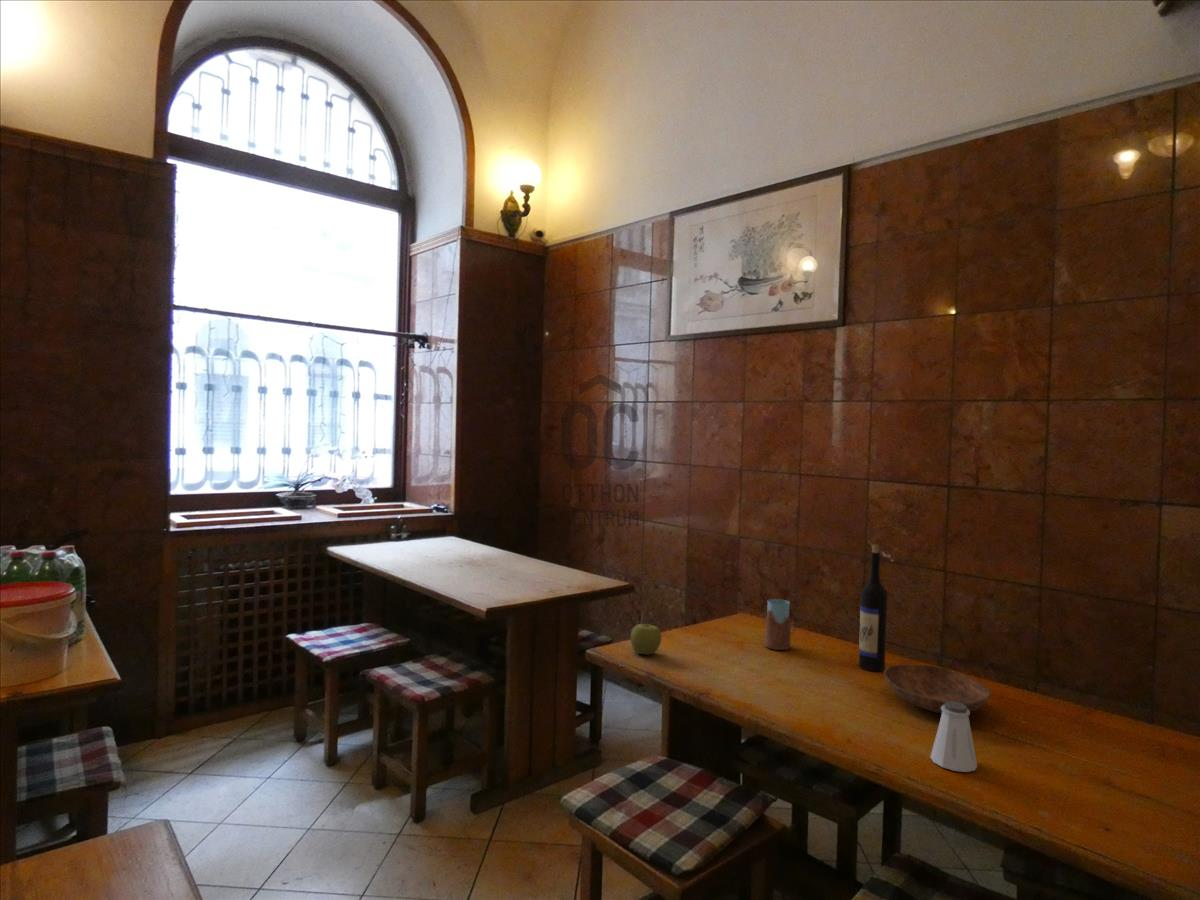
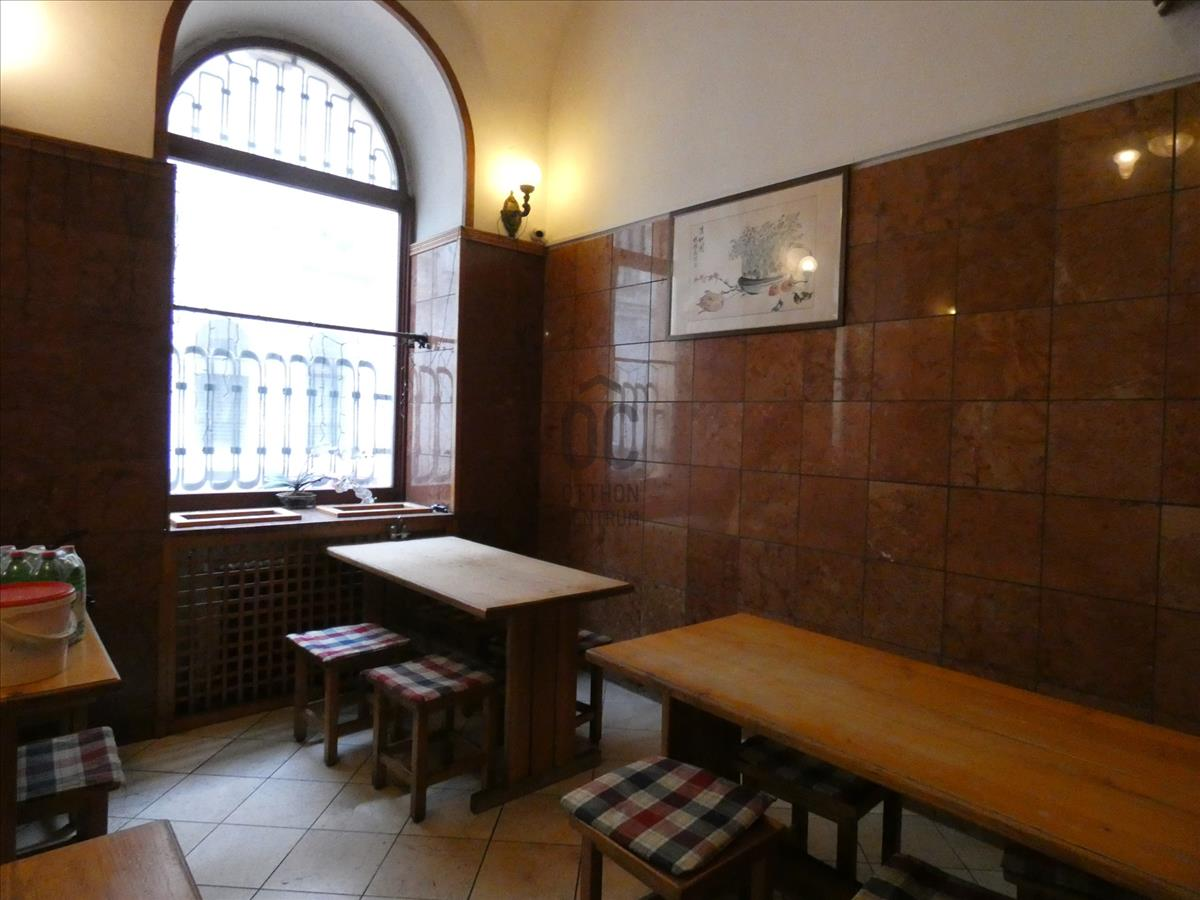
- drinking glass [763,598,797,651]
- apple [630,623,662,656]
- bowl [883,664,992,714]
- saltshaker [929,702,978,773]
- wine bottle [858,544,888,672]
